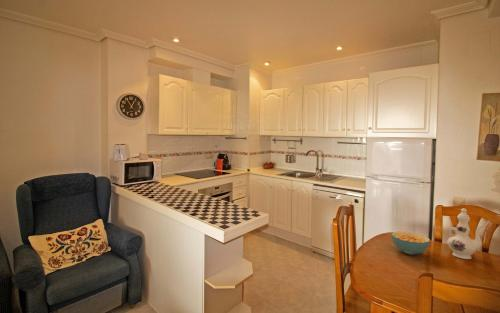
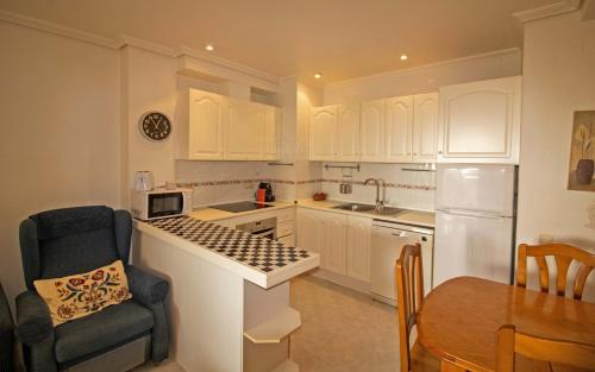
- chinaware [446,207,487,260]
- cereal bowl [390,230,431,256]
